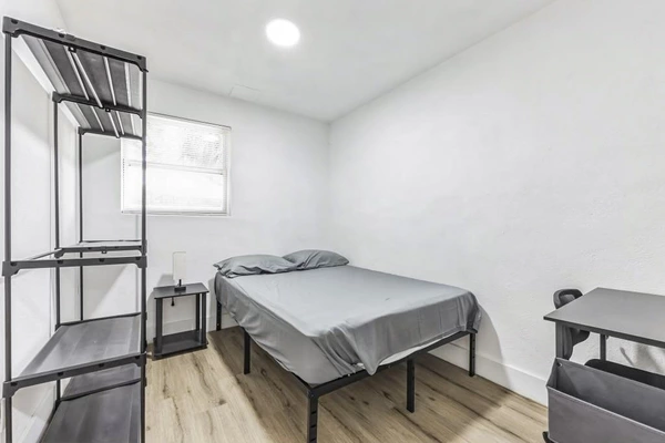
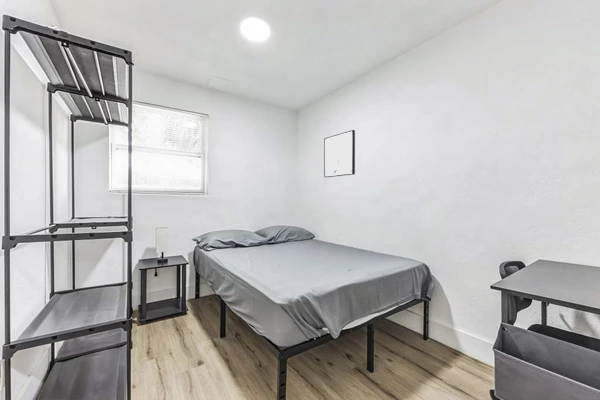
+ wall art [323,129,356,178]
